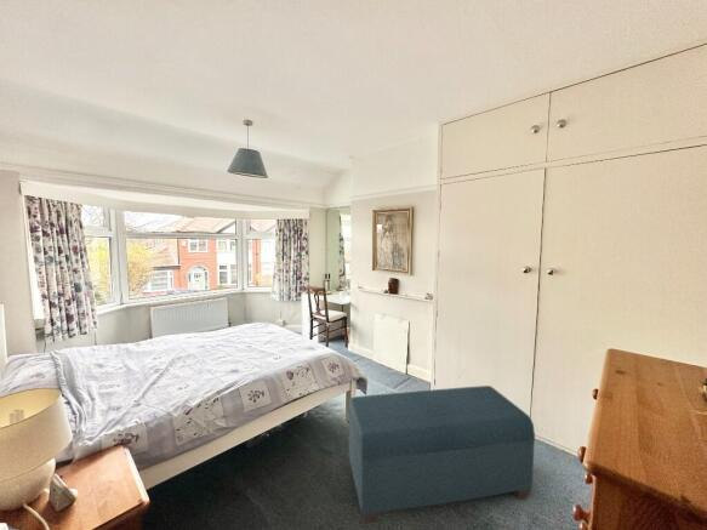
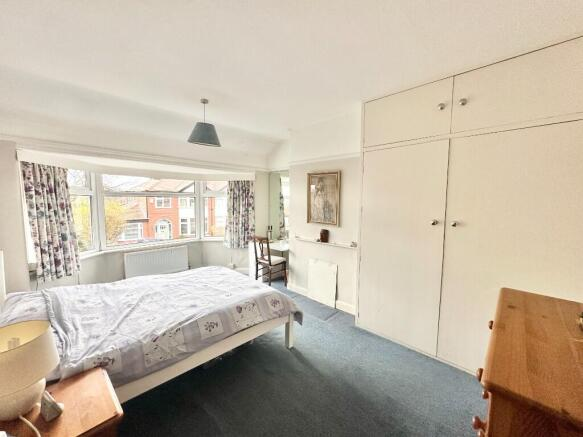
- bench [347,384,536,525]
